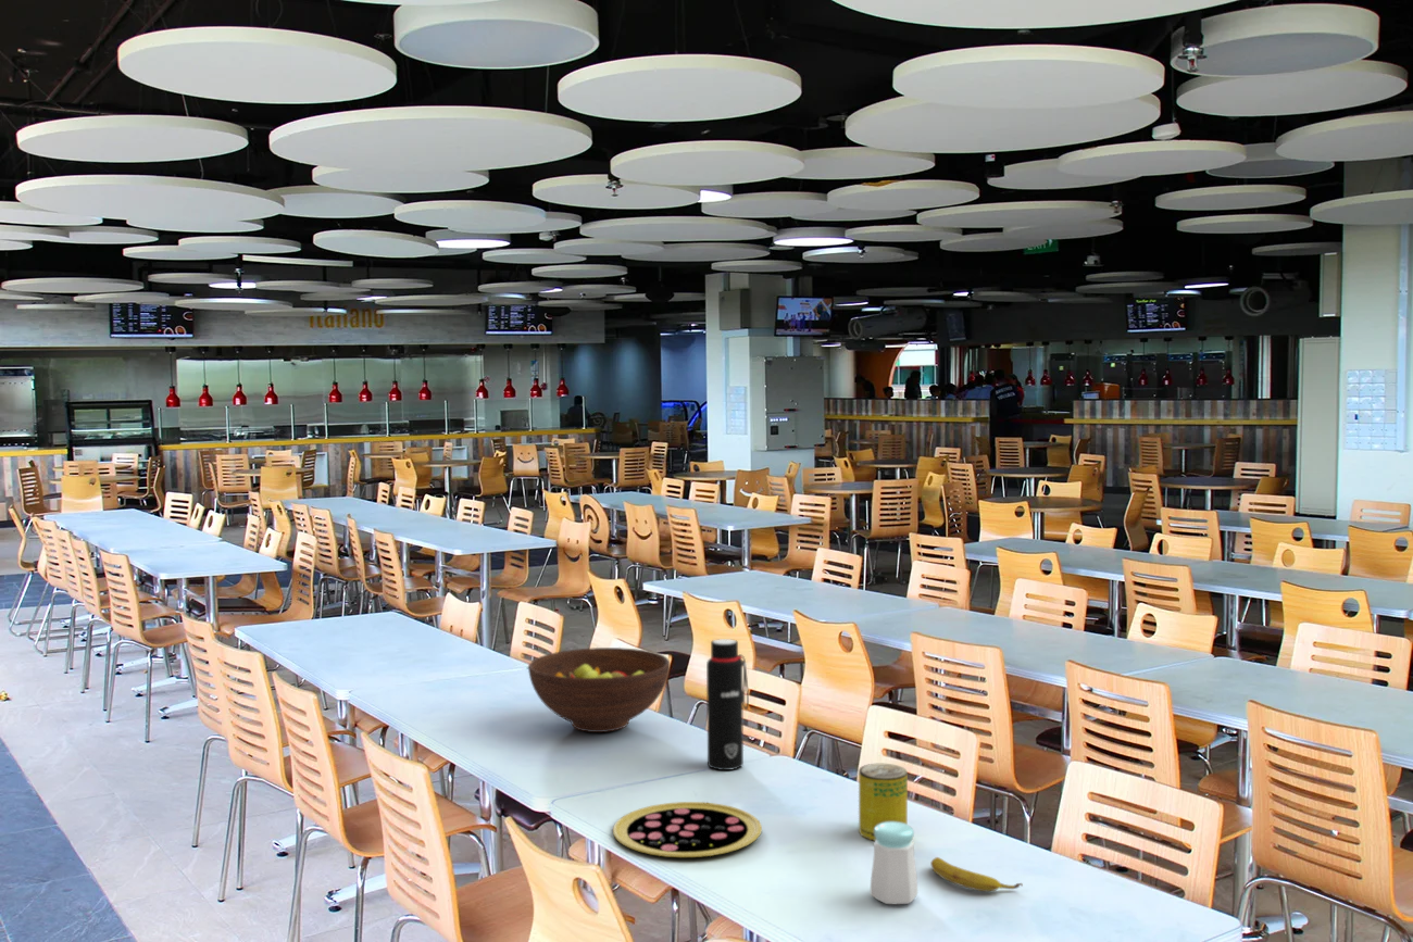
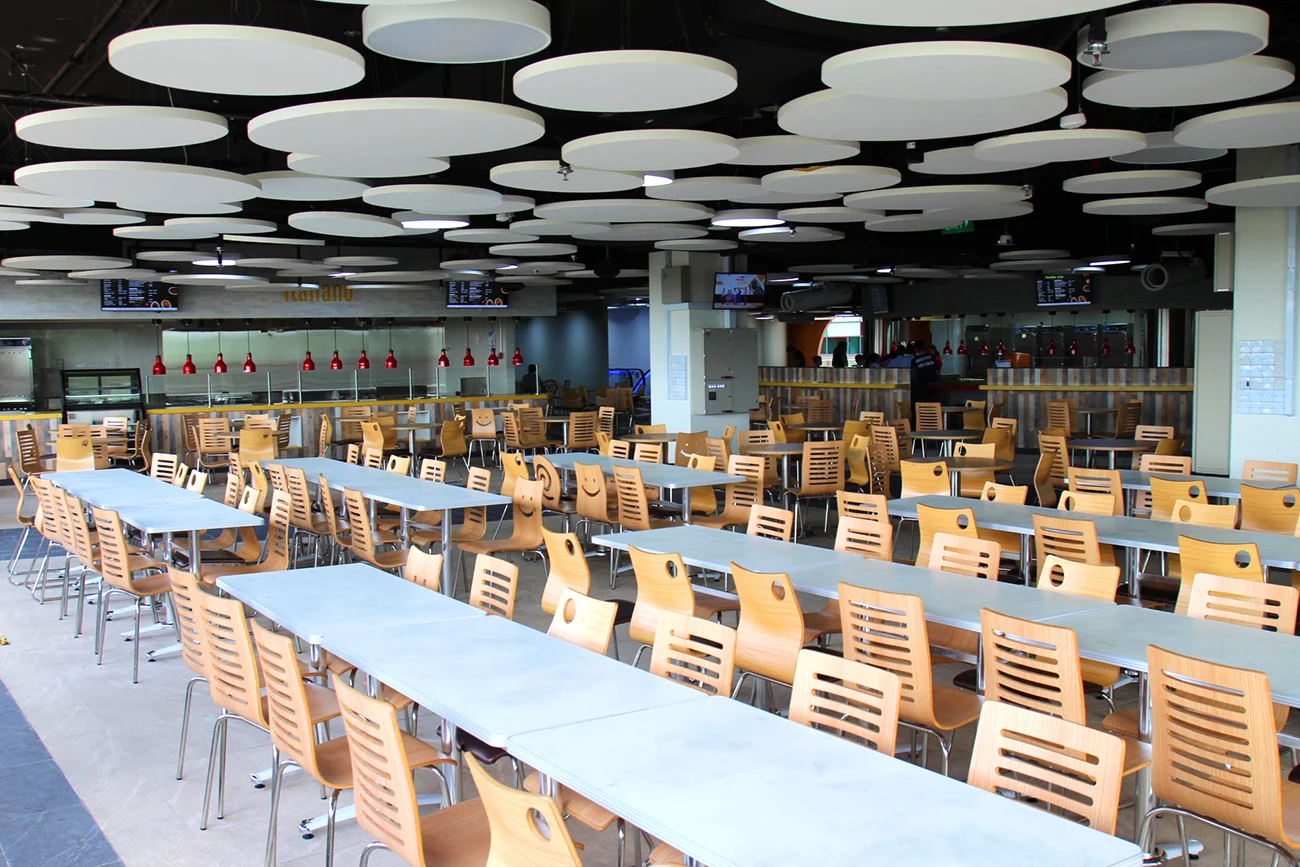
- salt shaker [870,821,918,905]
- beverage can [858,763,909,842]
- fruit bowl [527,646,671,733]
- pizza [612,801,763,858]
- water bottle [705,638,750,771]
- banana [929,856,1024,892]
